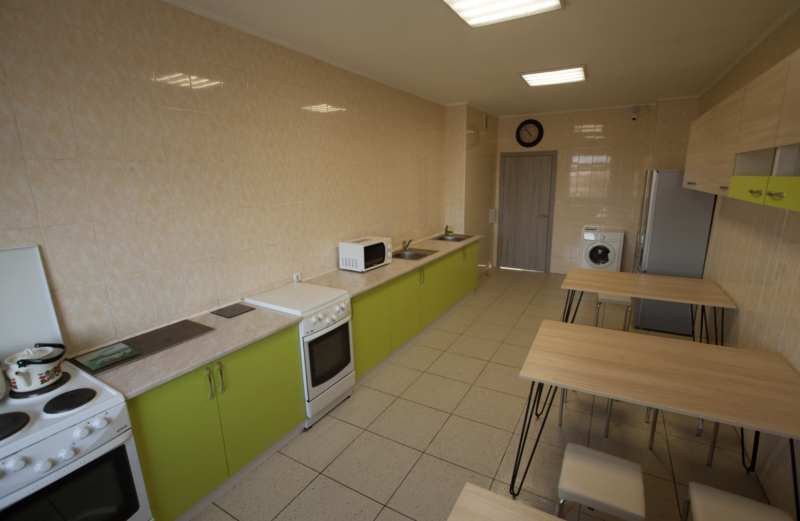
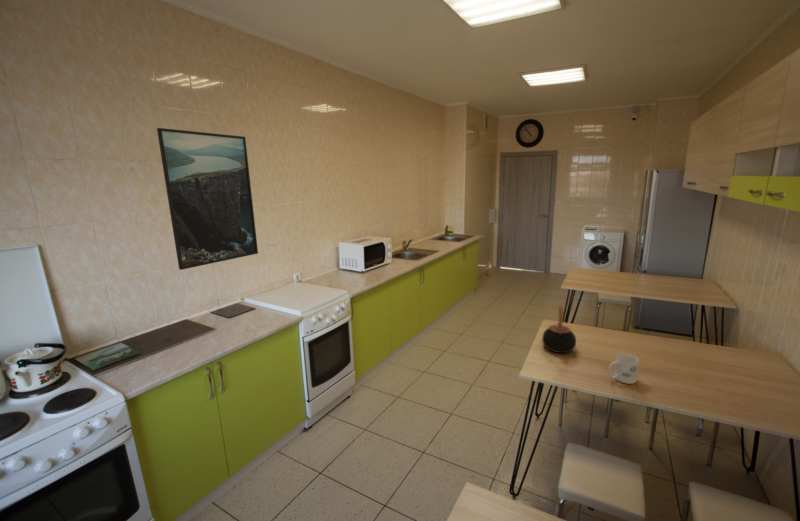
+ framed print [156,127,259,271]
+ mug [607,352,640,385]
+ teapot [541,303,577,354]
